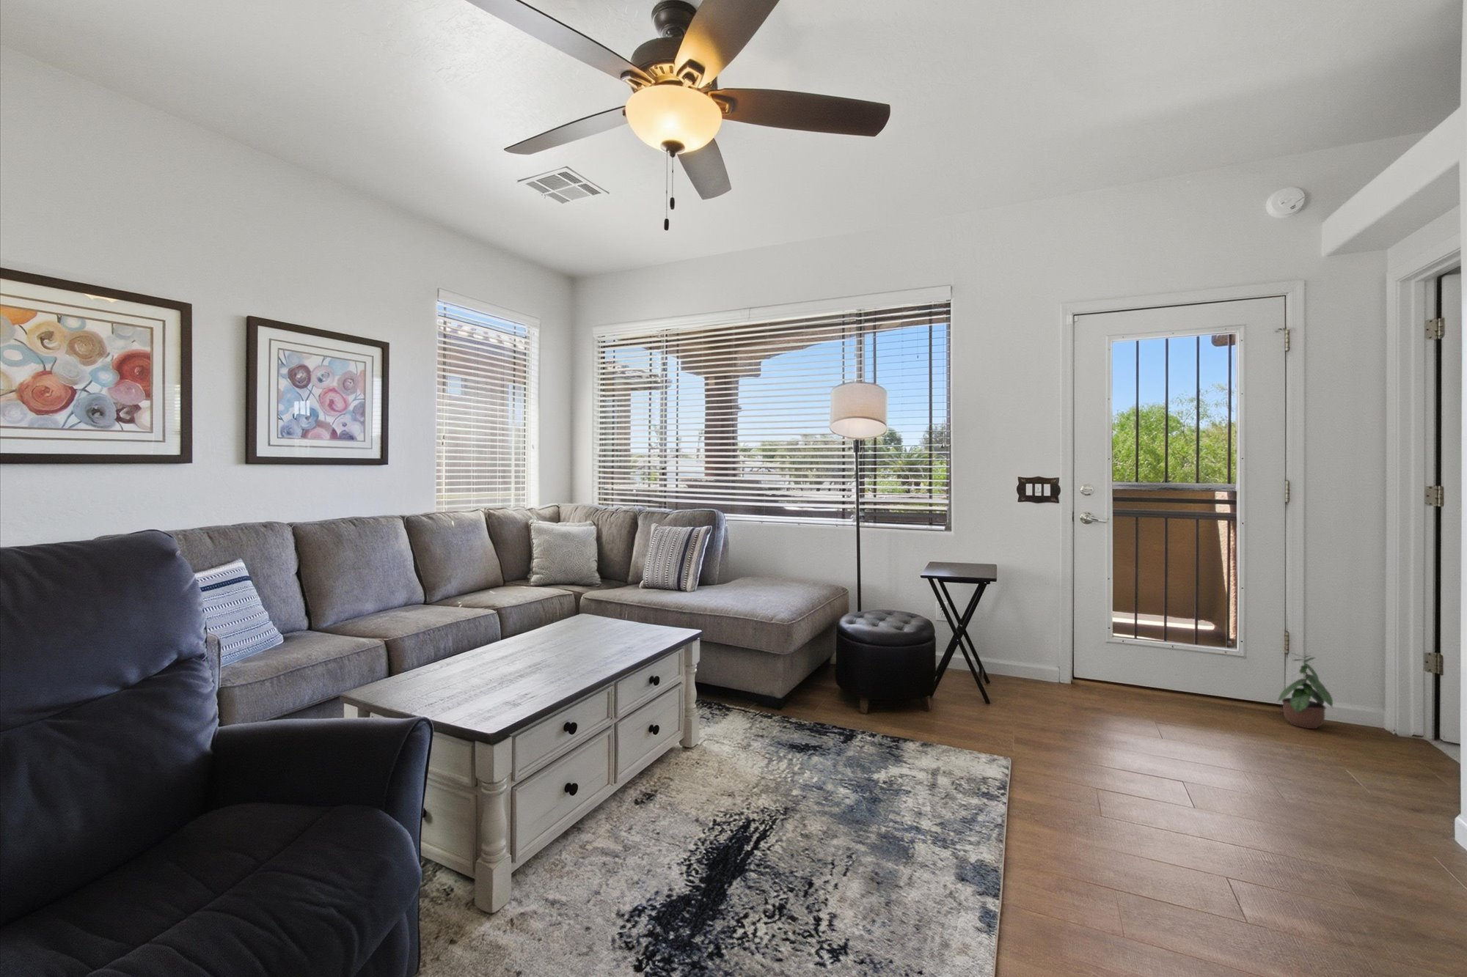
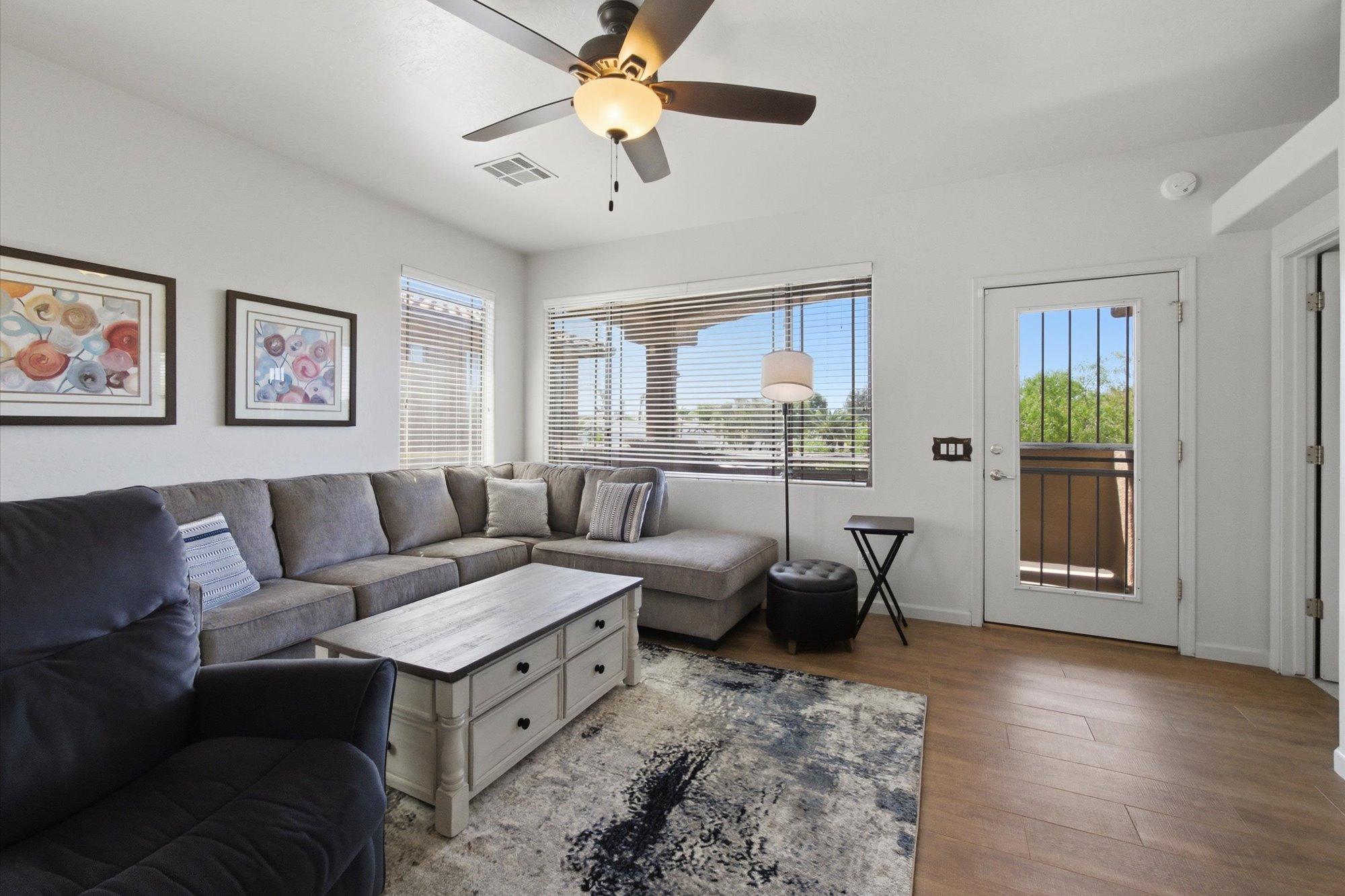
- potted plant [1277,652,1334,729]
